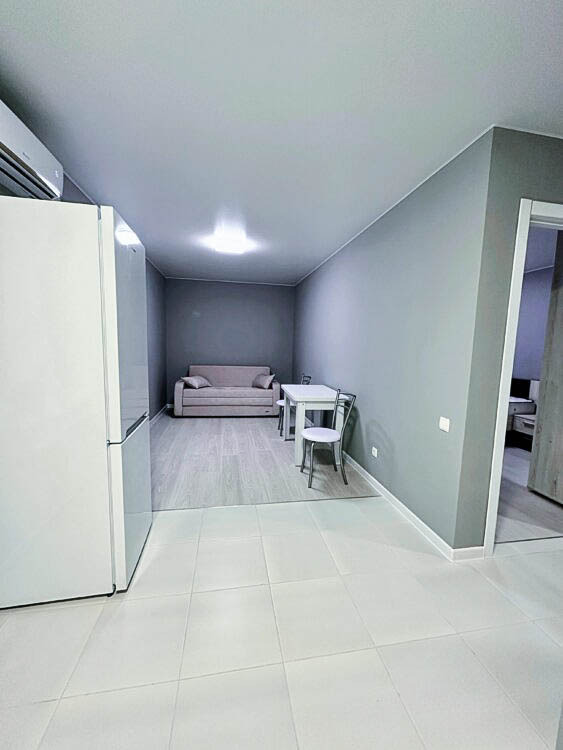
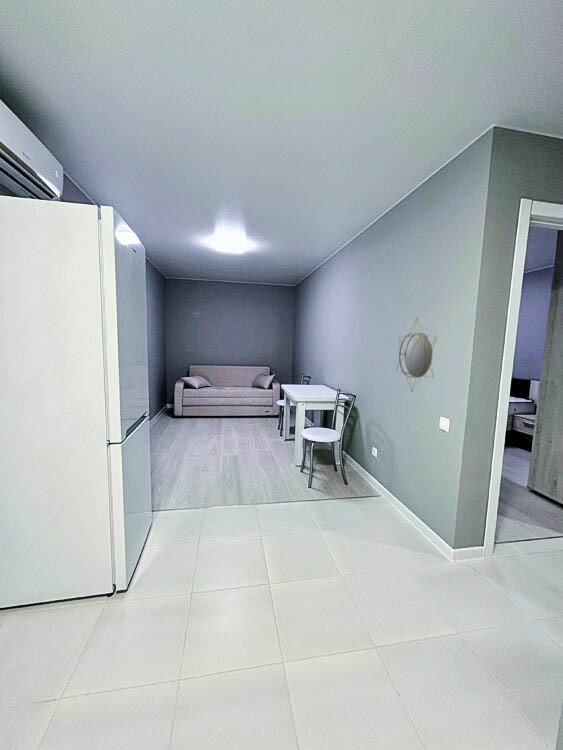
+ home mirror [395,316,438,393]
